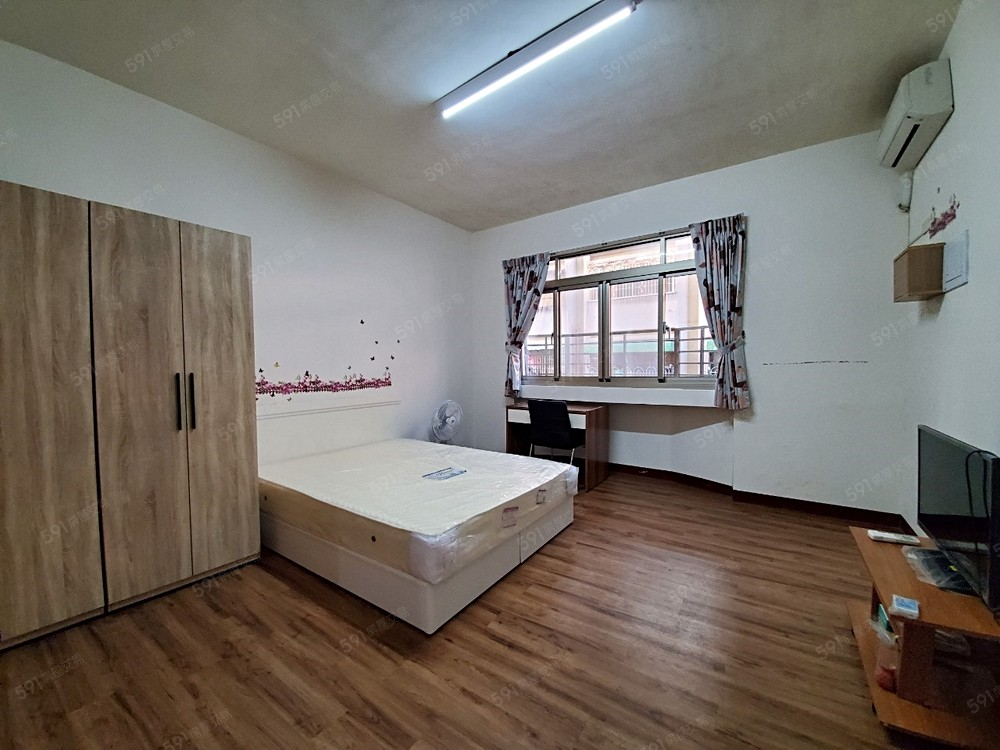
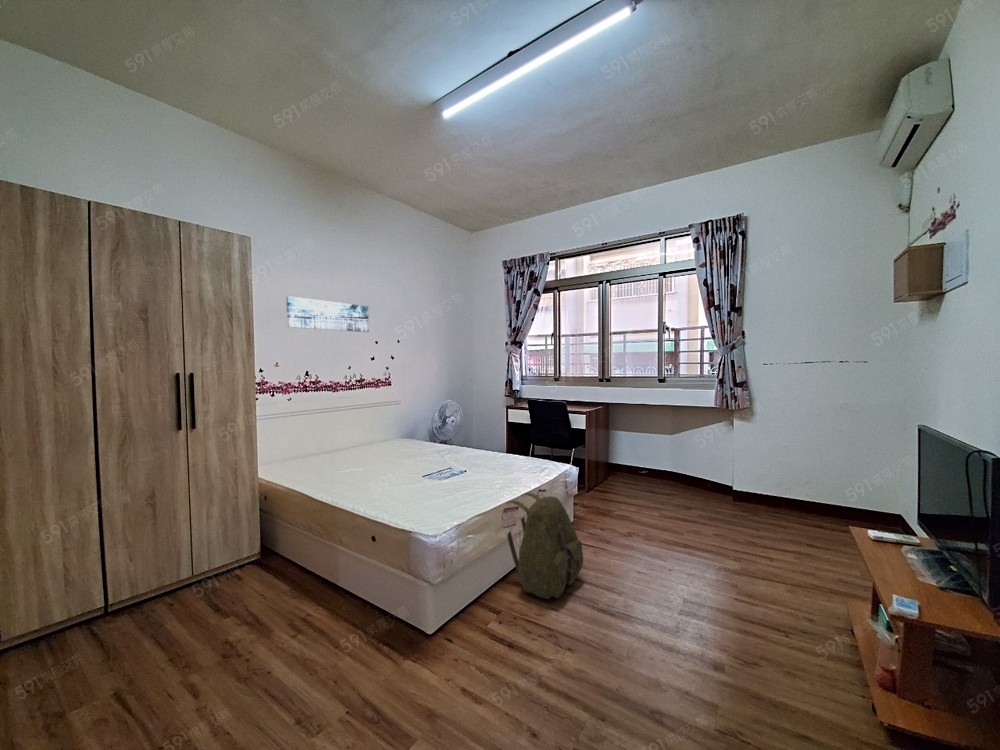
+ backpack [506,492,584,600]
+ wall art [285,295,370,333]
